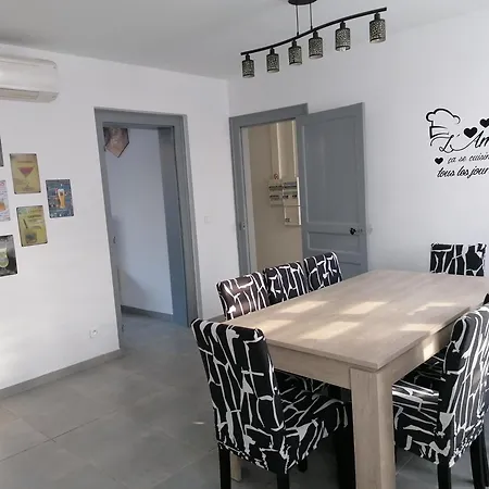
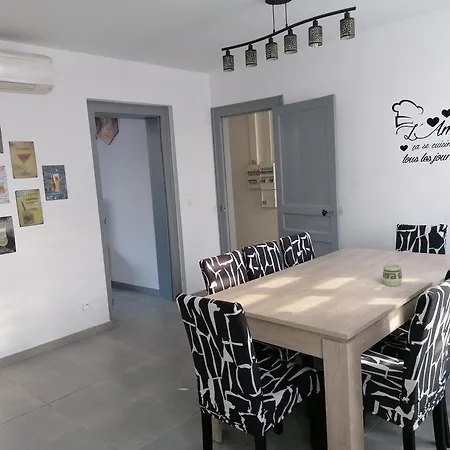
+ cup [382,263,403,287]
